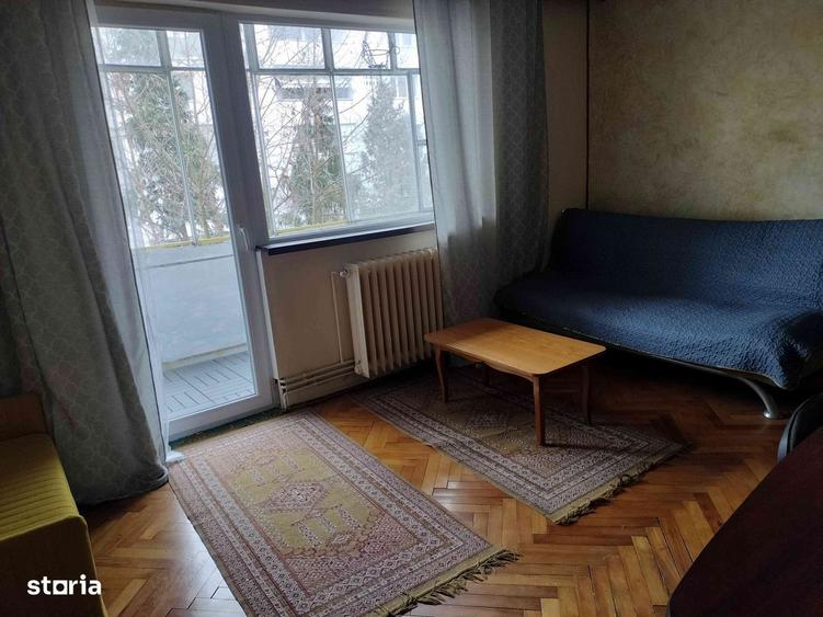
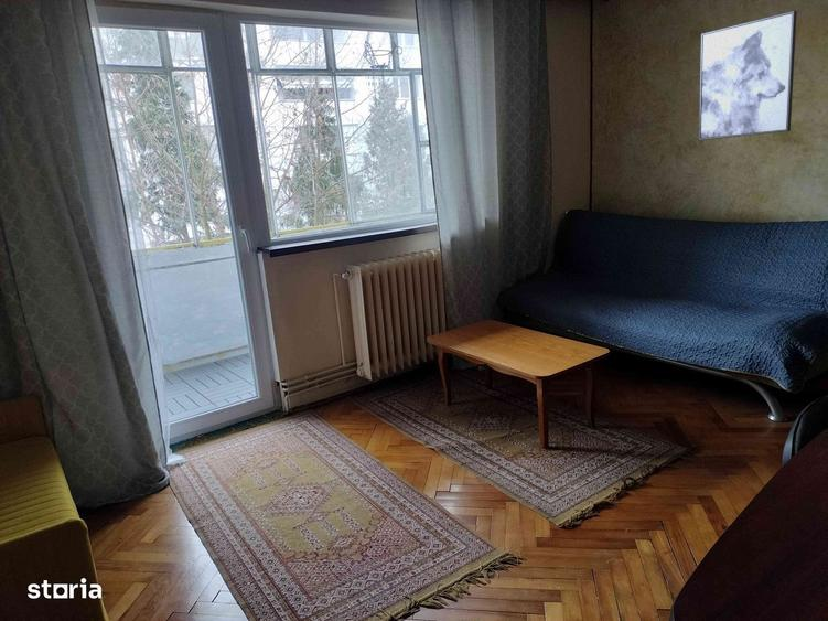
+ wall art [698,10,798,141]
